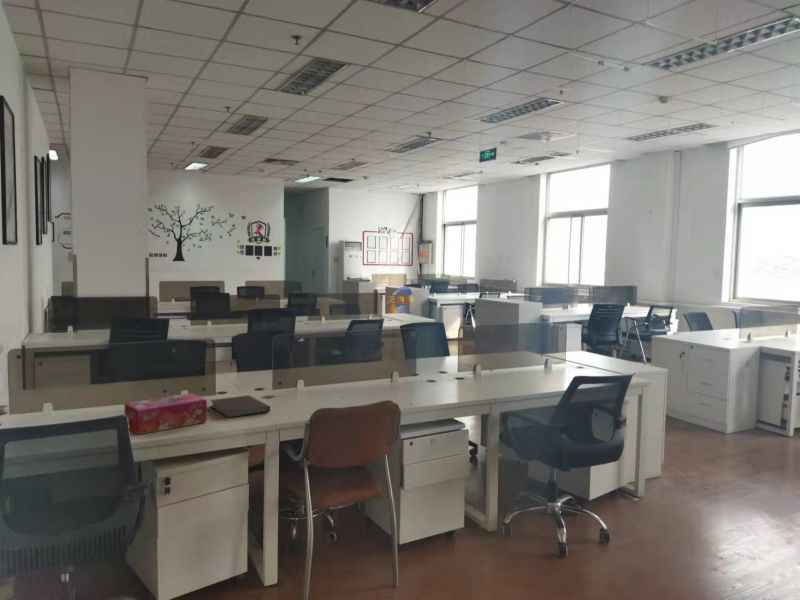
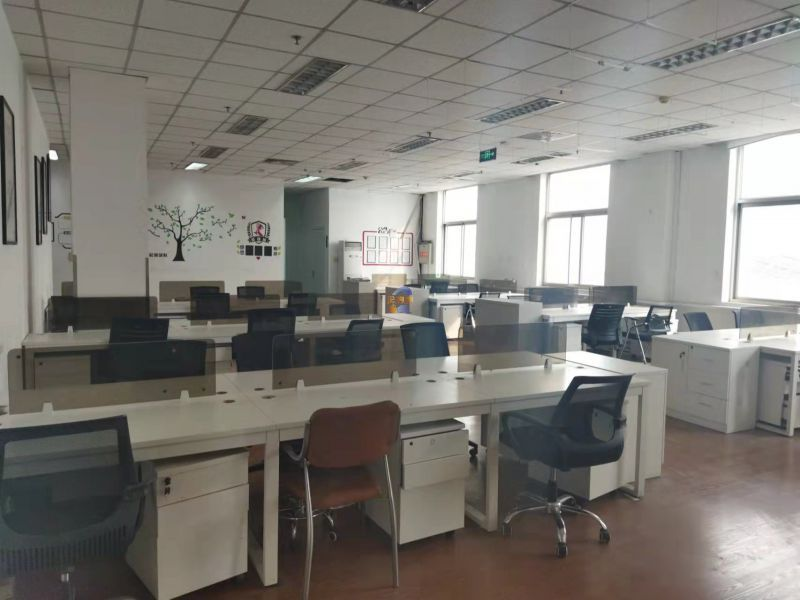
- tissue box [123,392,208,436]
- notebook [209,394,271,419]
